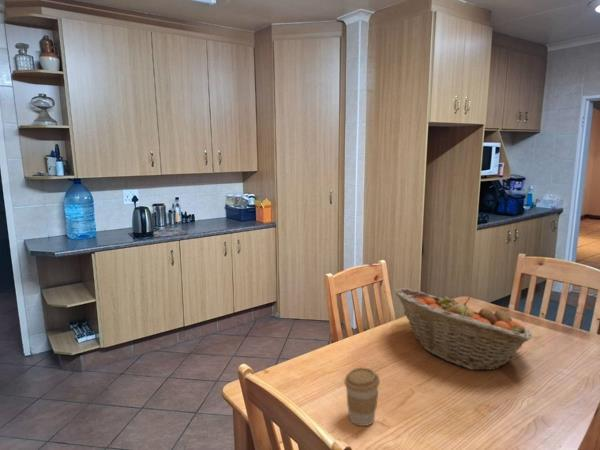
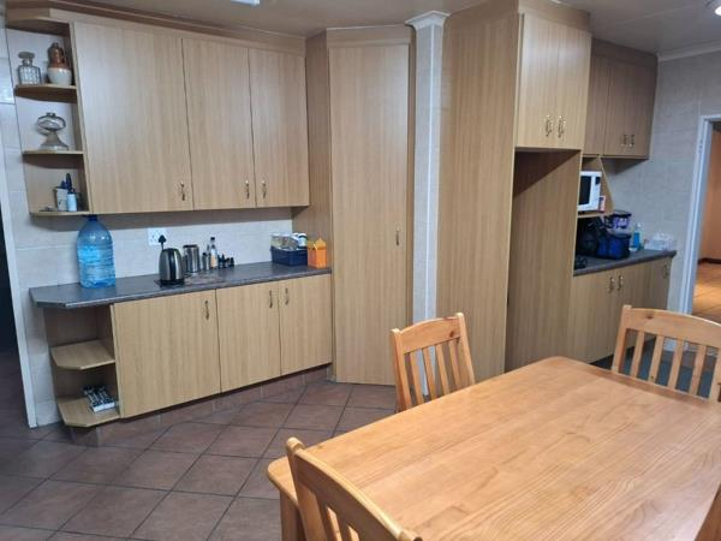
- fruit basket [393,287,533,371]
- coffee cup [344,367,381,427]
